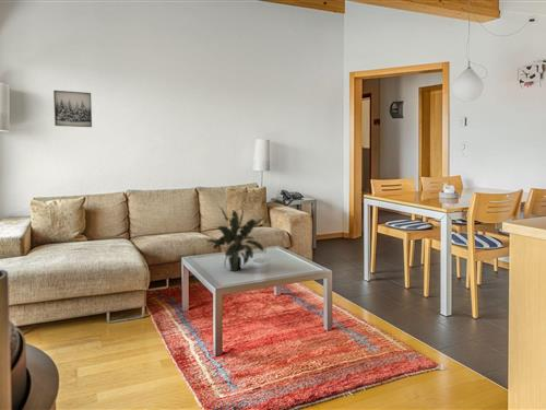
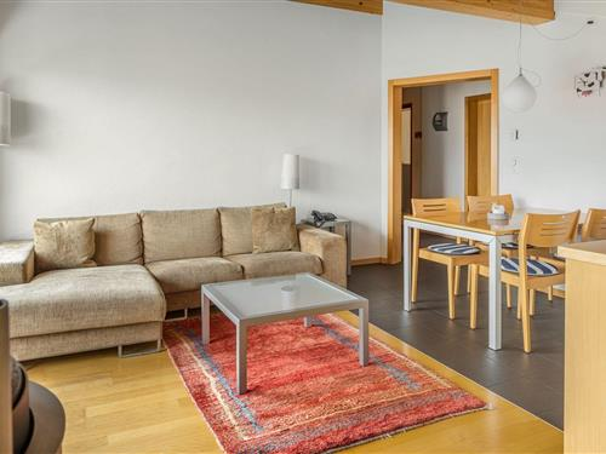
- wall art [52,90,93,128]
- potted plant [206,206,268,272]
